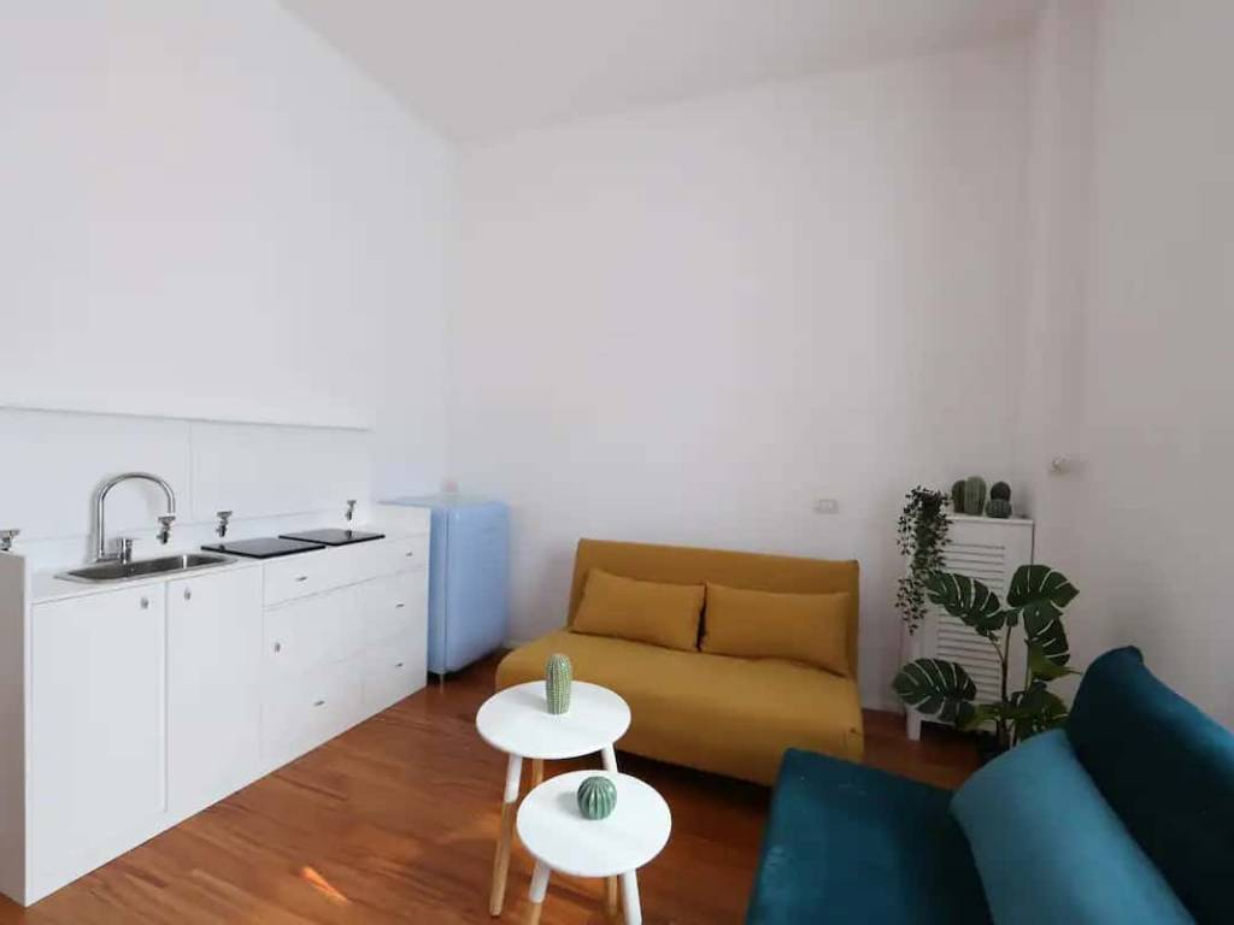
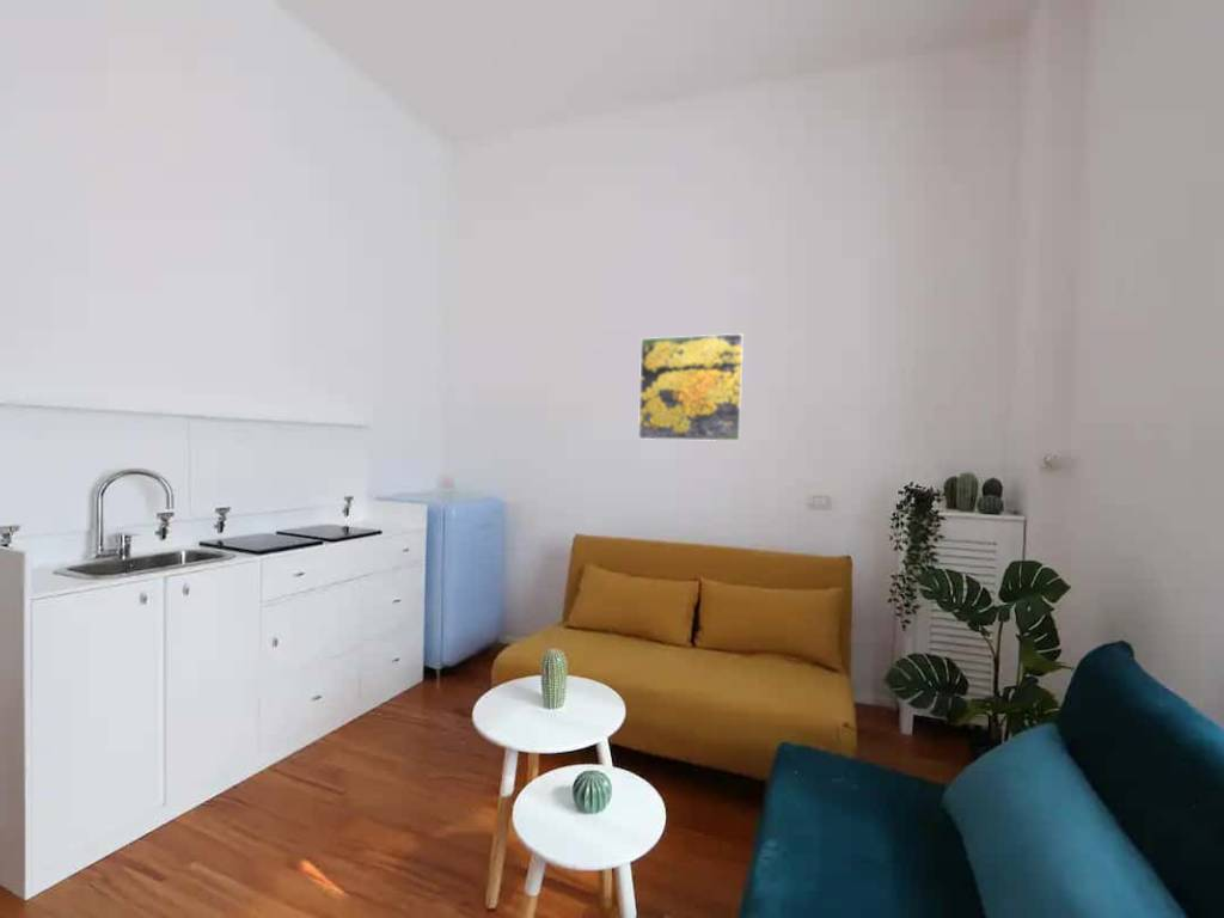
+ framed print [637,332,745,442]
